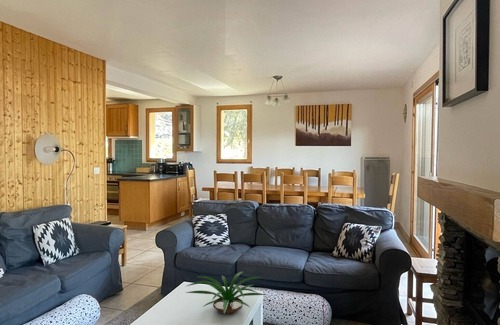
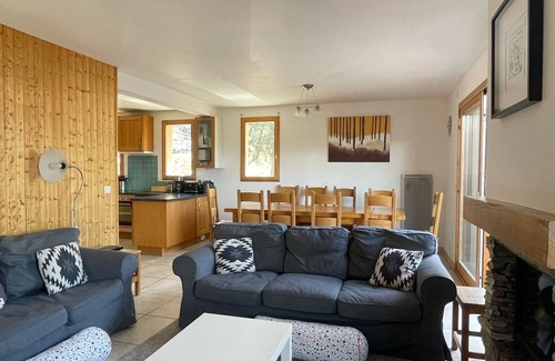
- plant [184,271,267,315]
